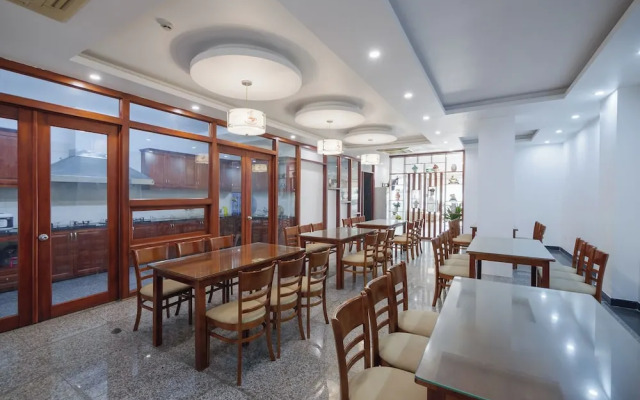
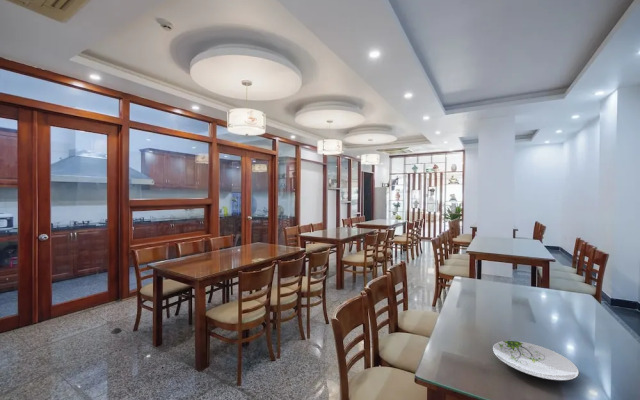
+ plate [491,340,580,382]
